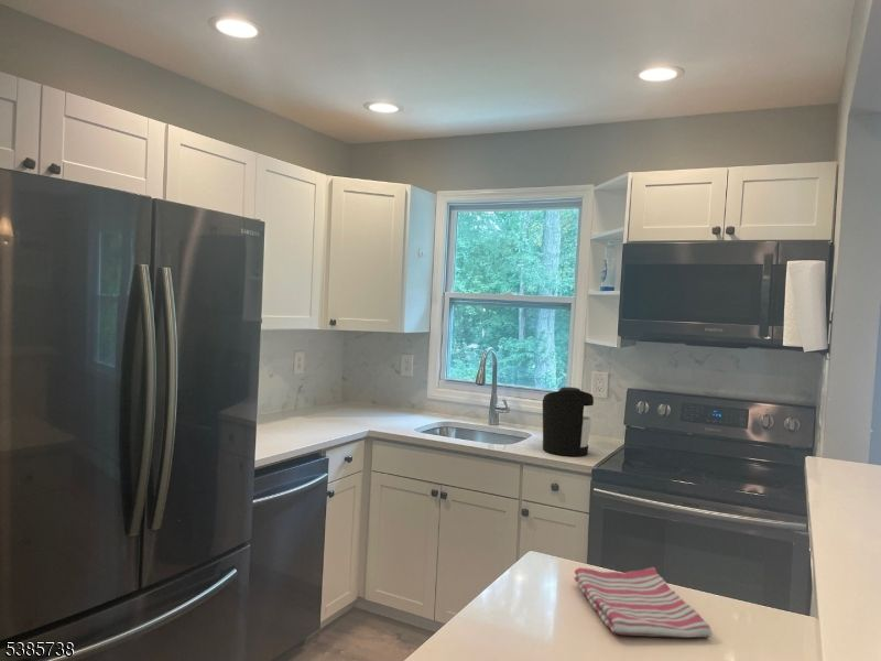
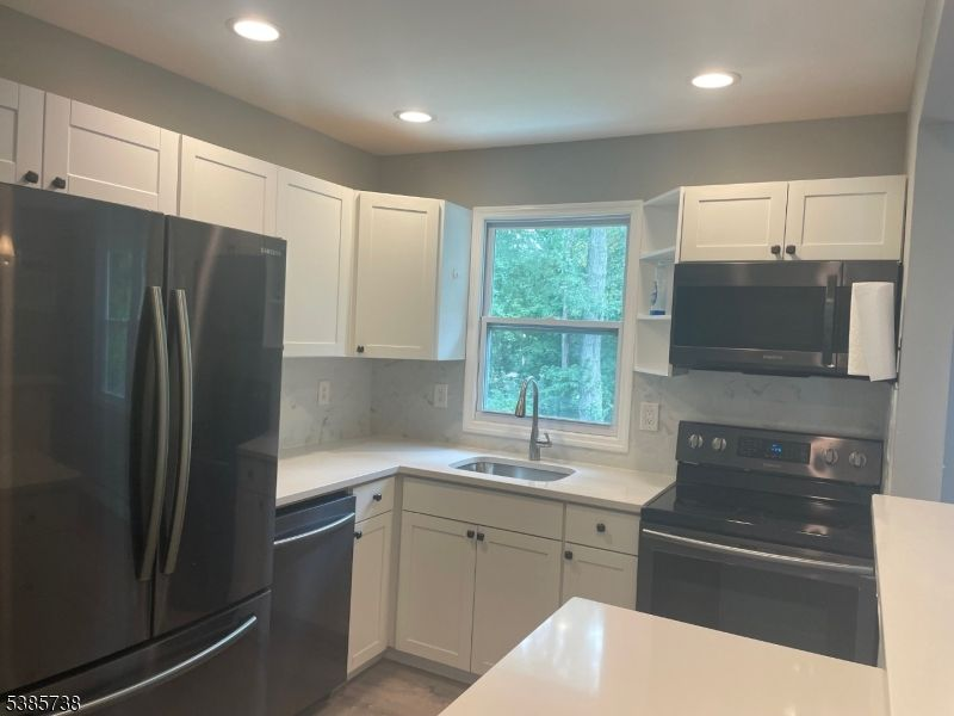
- coffee maker [542,386,595,457]
- dish towel [574,566,713,639]
